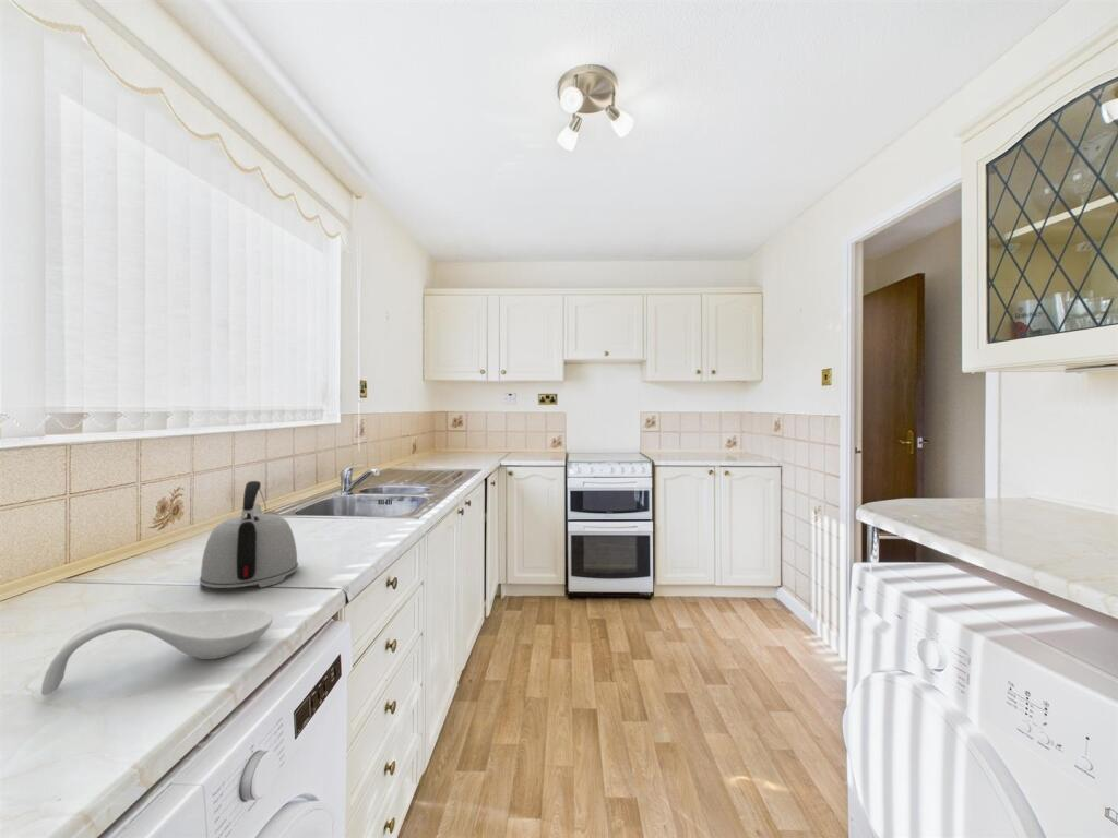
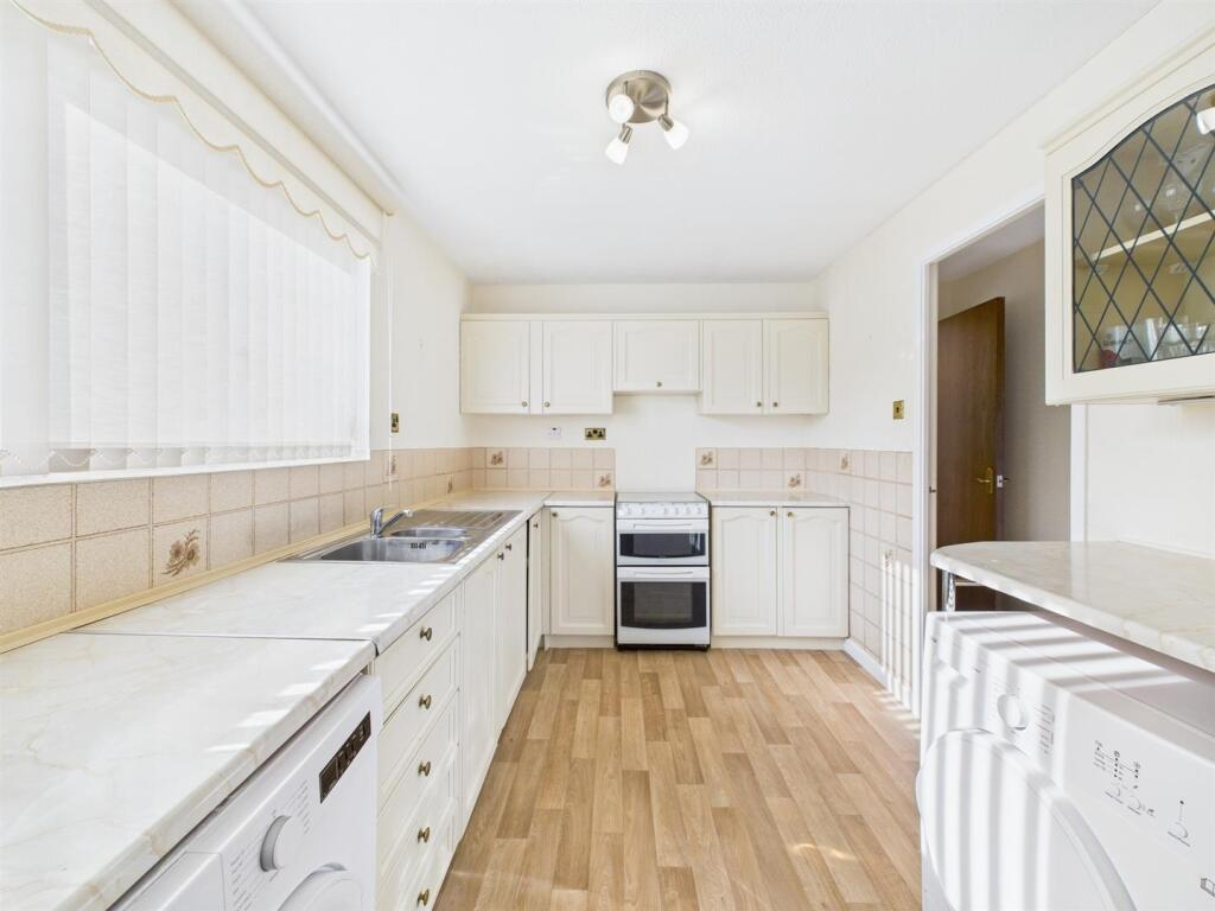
- spoon rest [40,607,274,696]
- kettle [199,480,299,589]
